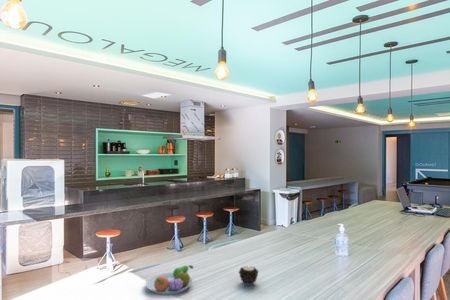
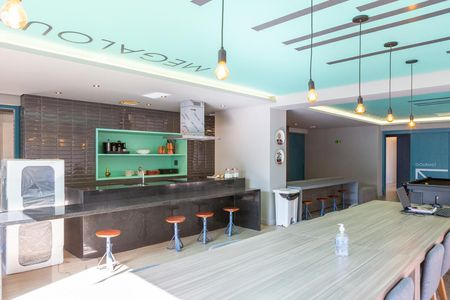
- fruit bowl [145,264,194,296]
- candle [238,265,259,286]
